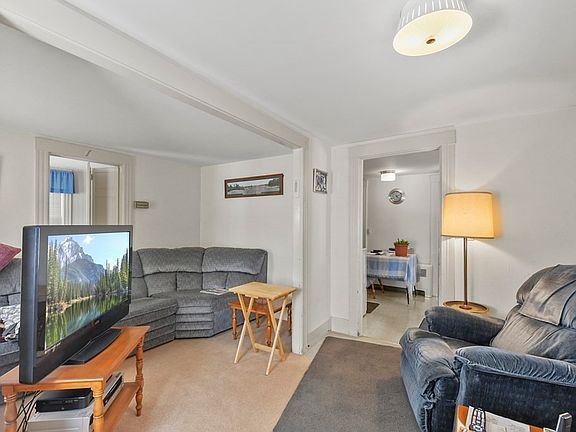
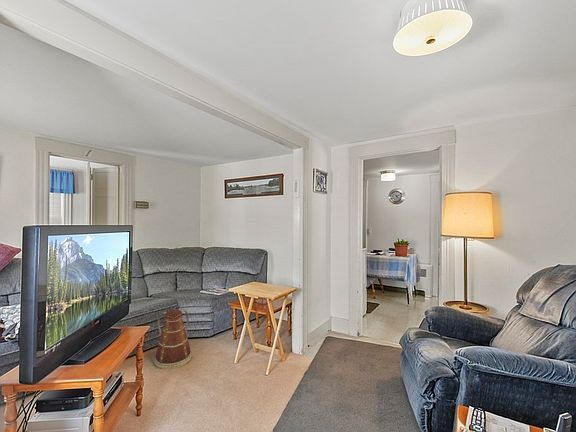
+ basket [153,309,192,370]
